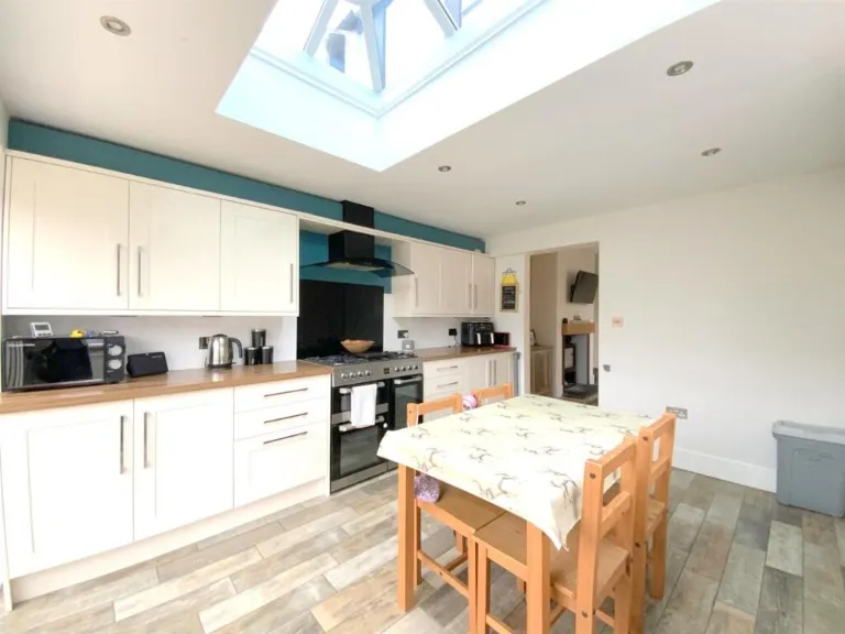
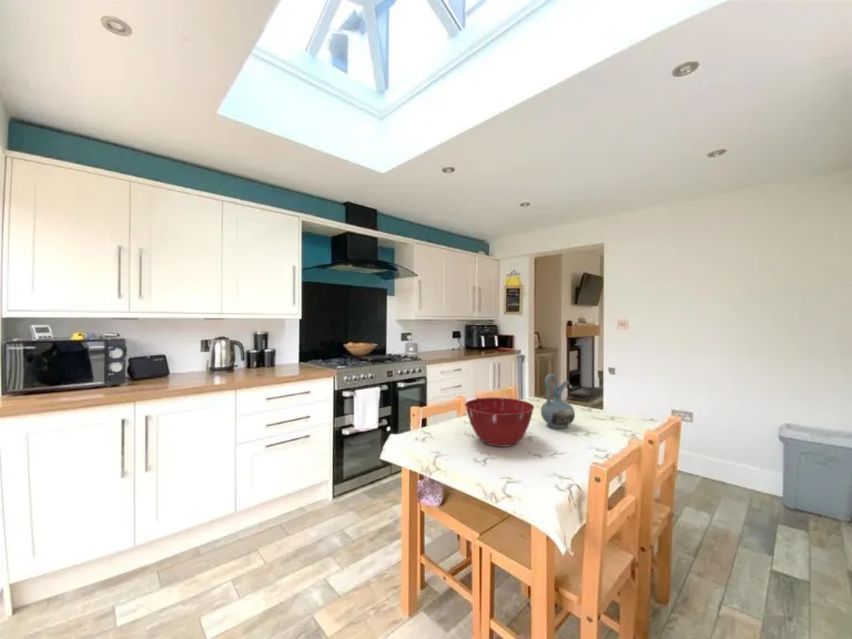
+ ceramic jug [540,373,576,429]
+ mixing bowl [464,396,535,448]
